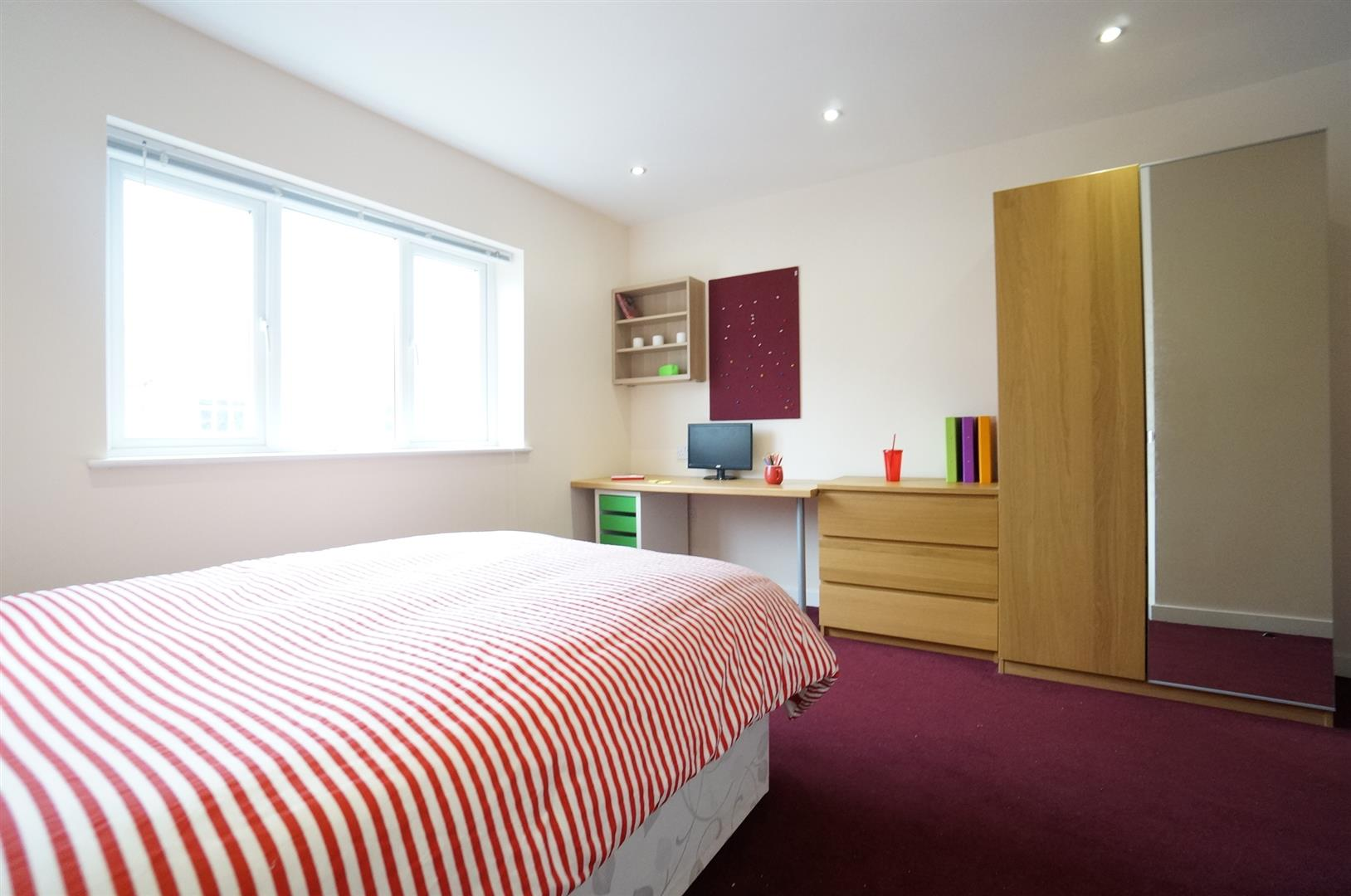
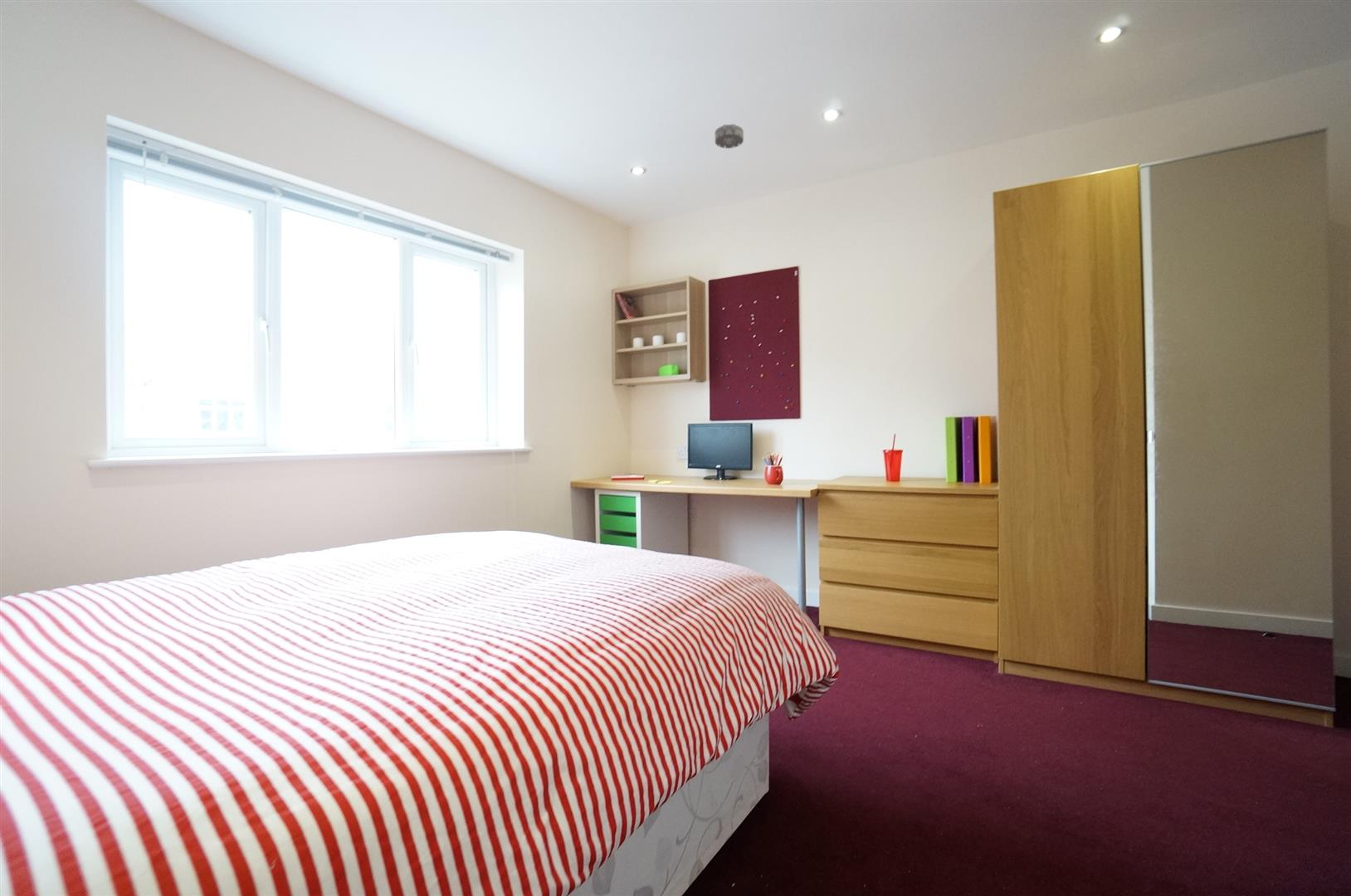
+ smoke detector [714,124,744,149]
